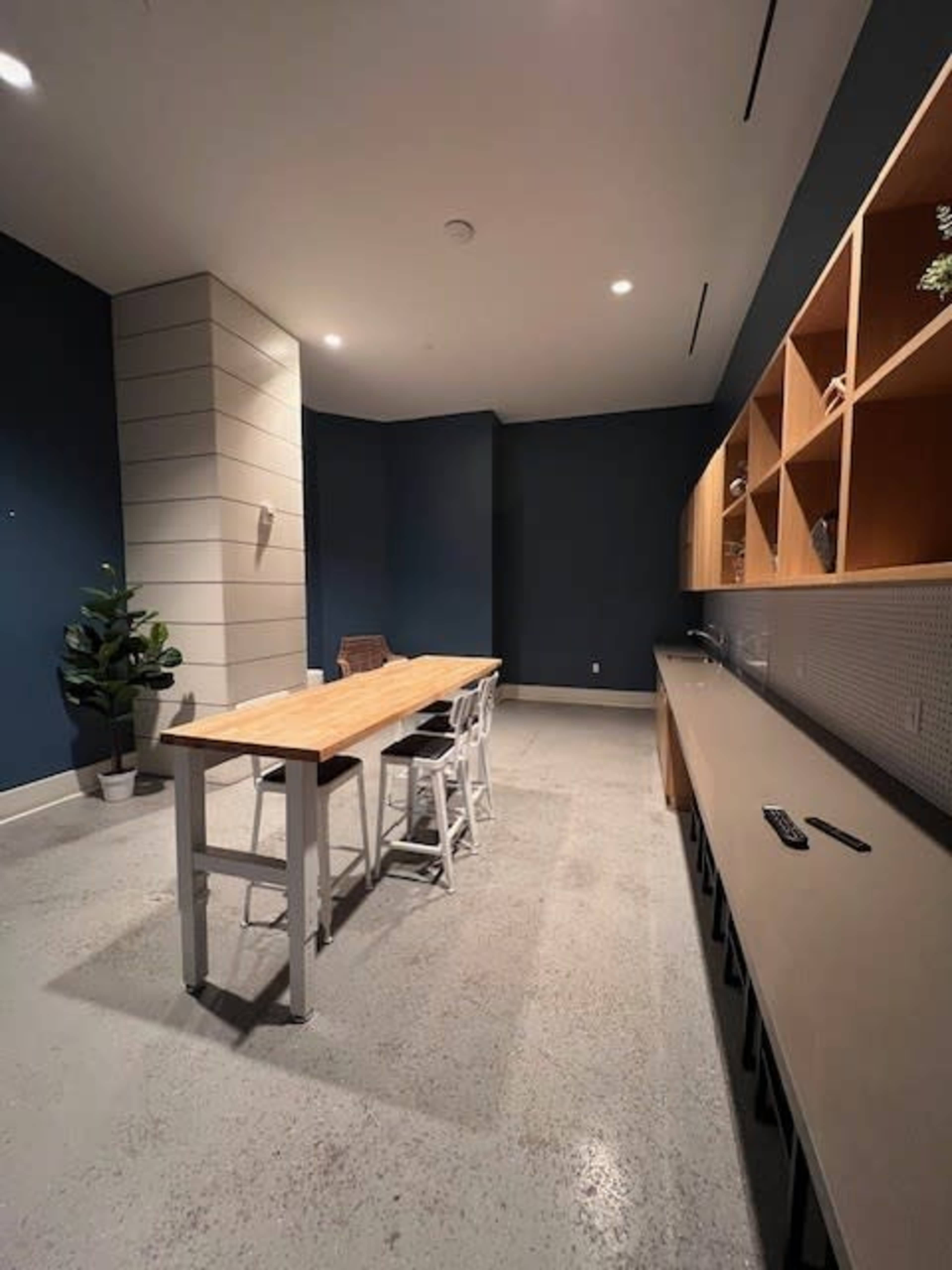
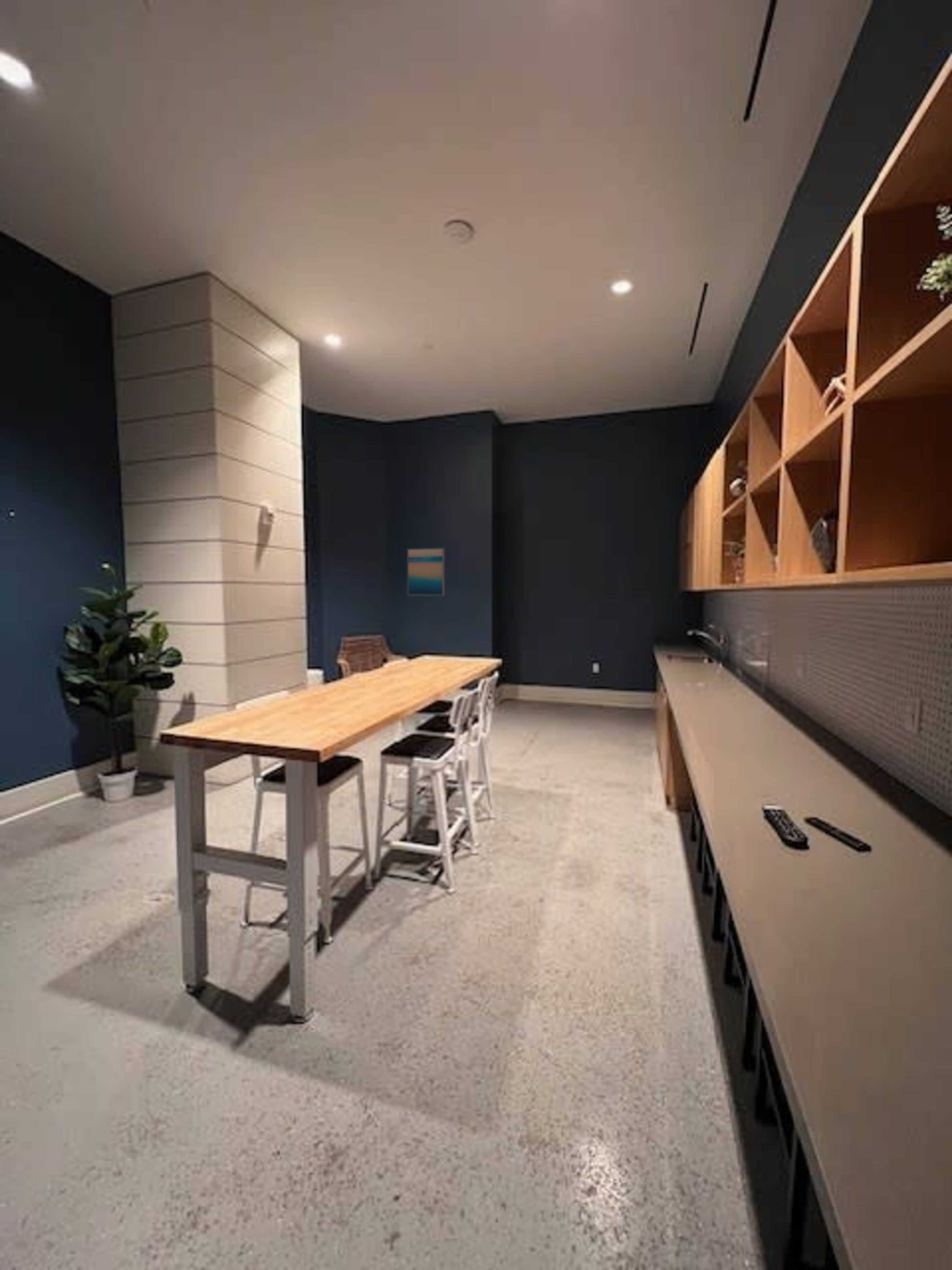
+ wall art [407,548,445,596]
